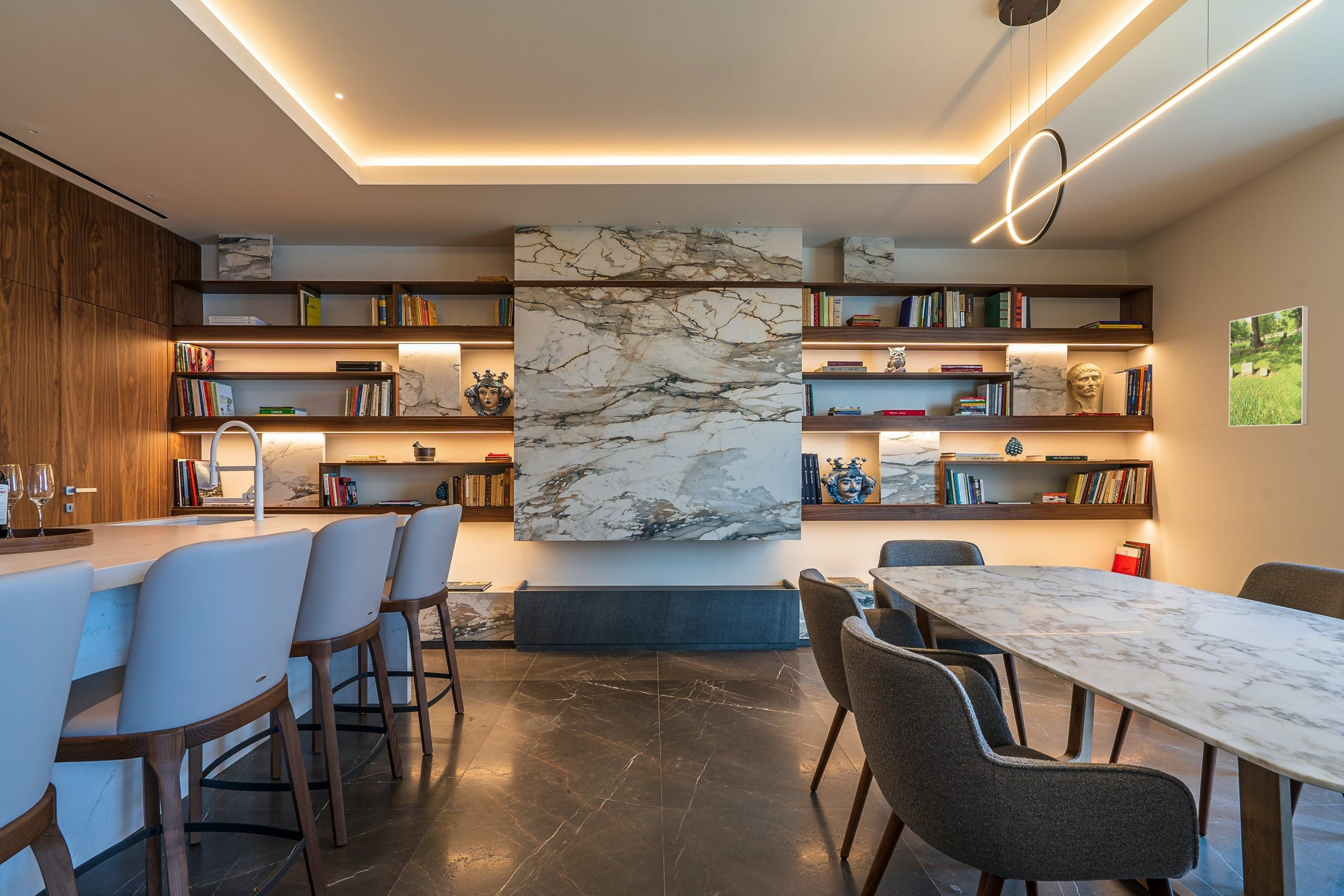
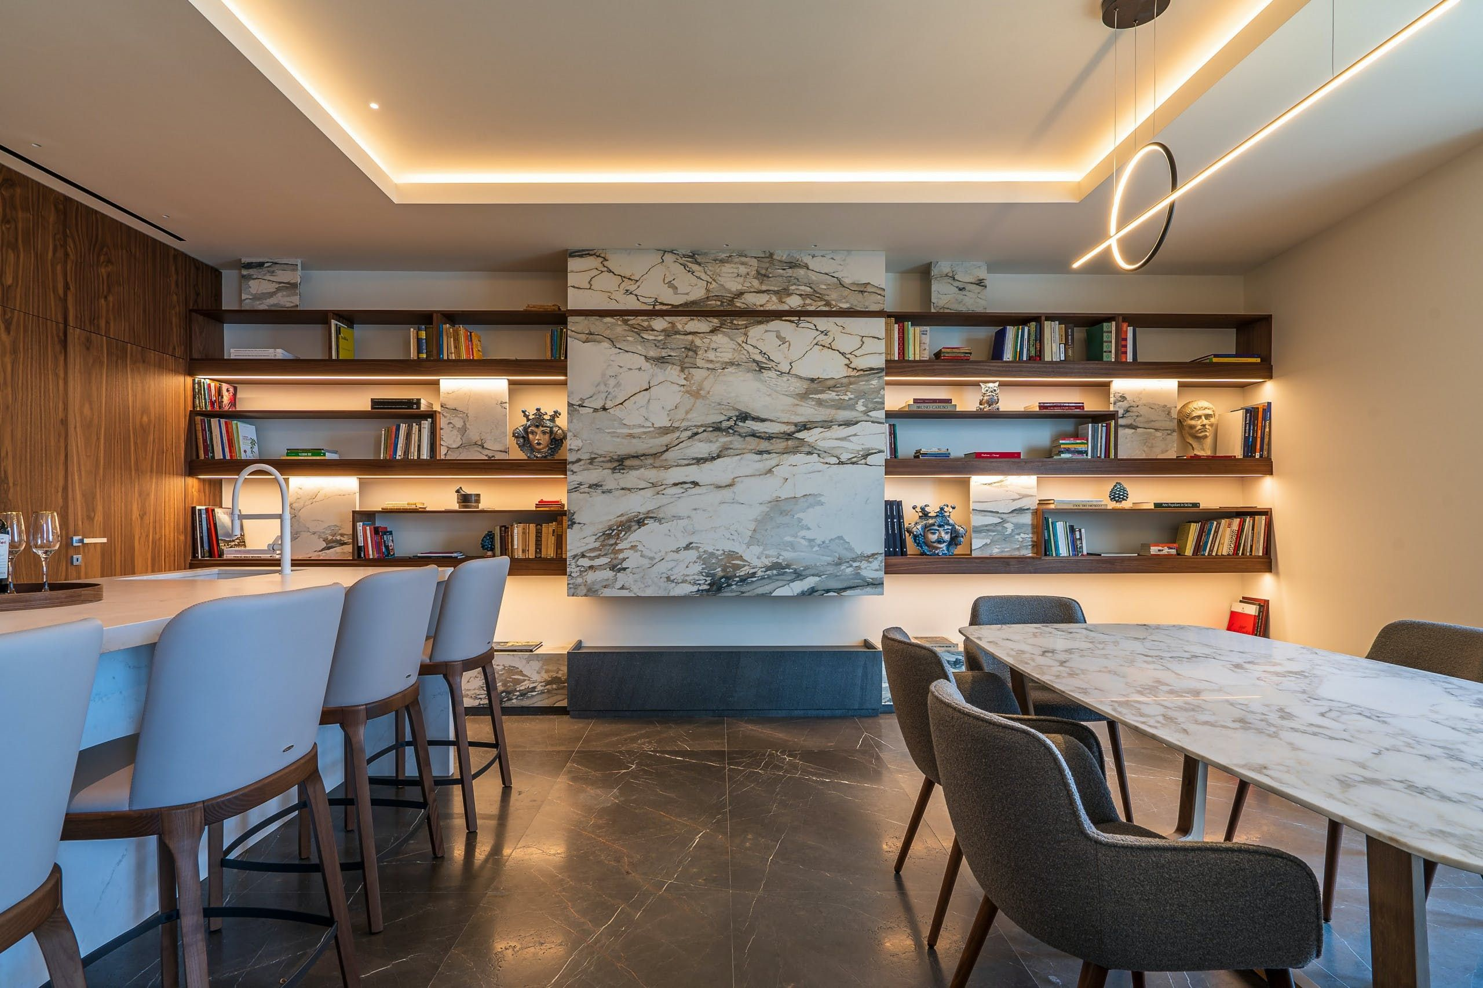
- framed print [1228,305,1309,427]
